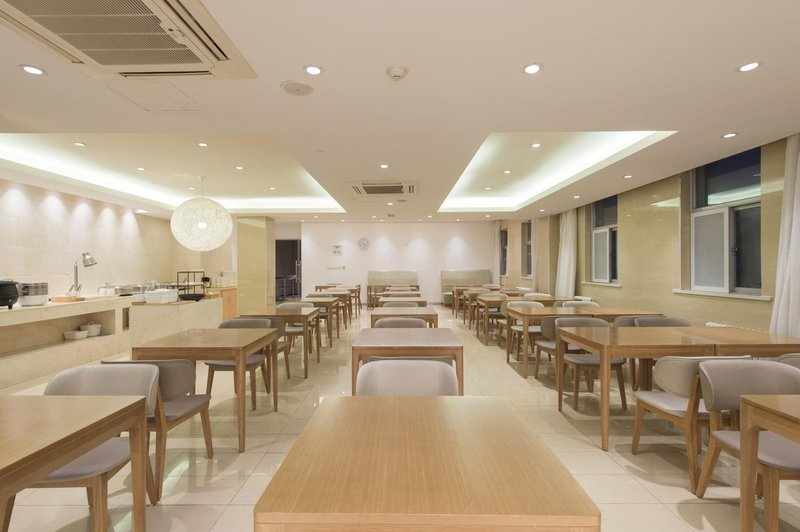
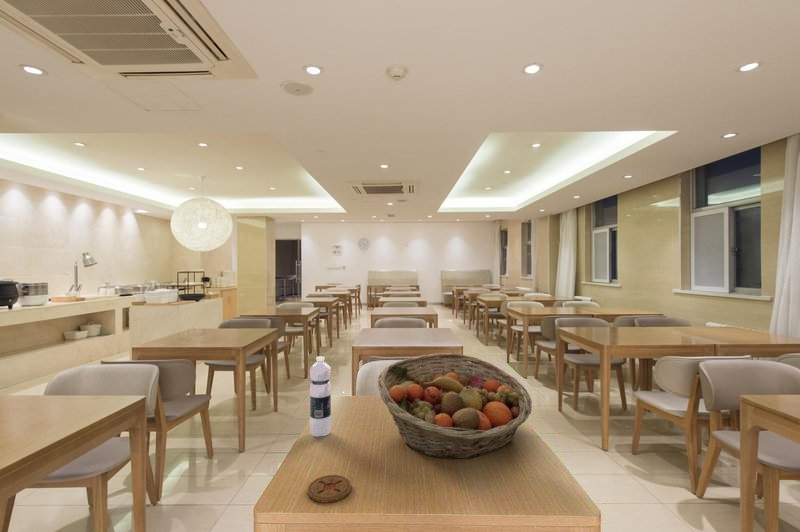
+ fruit basket [376,352,533,460]
+ water bottle [309,355,332,437]
+ coaster [306,474,352,504]
